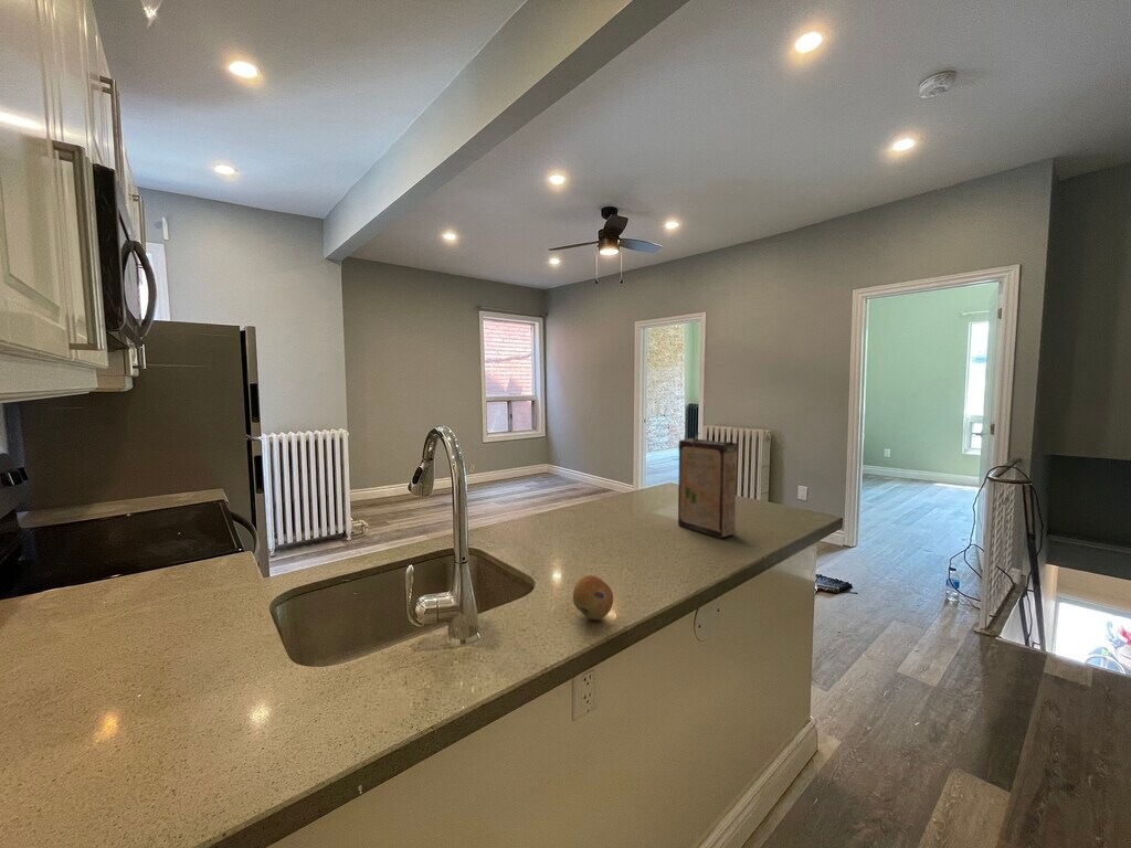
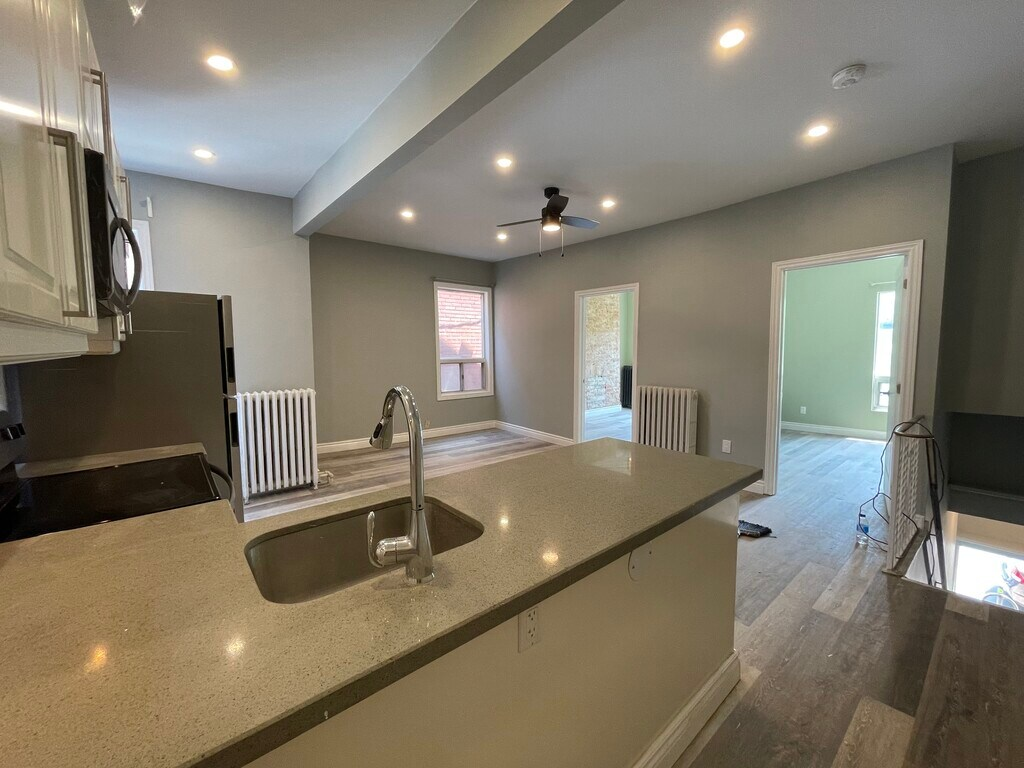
- cereal box [677,432,739,539]
- fruit [572,574,614,621]
